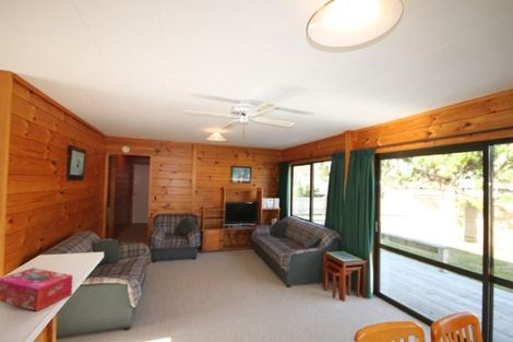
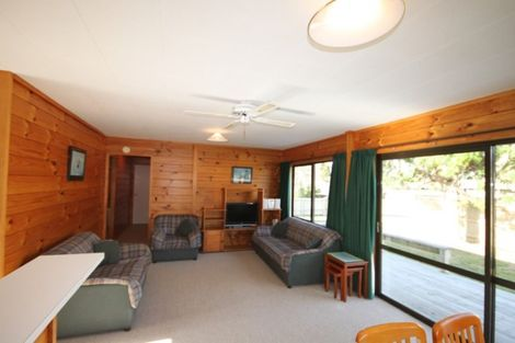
- tissue box [0,267,74,312]
